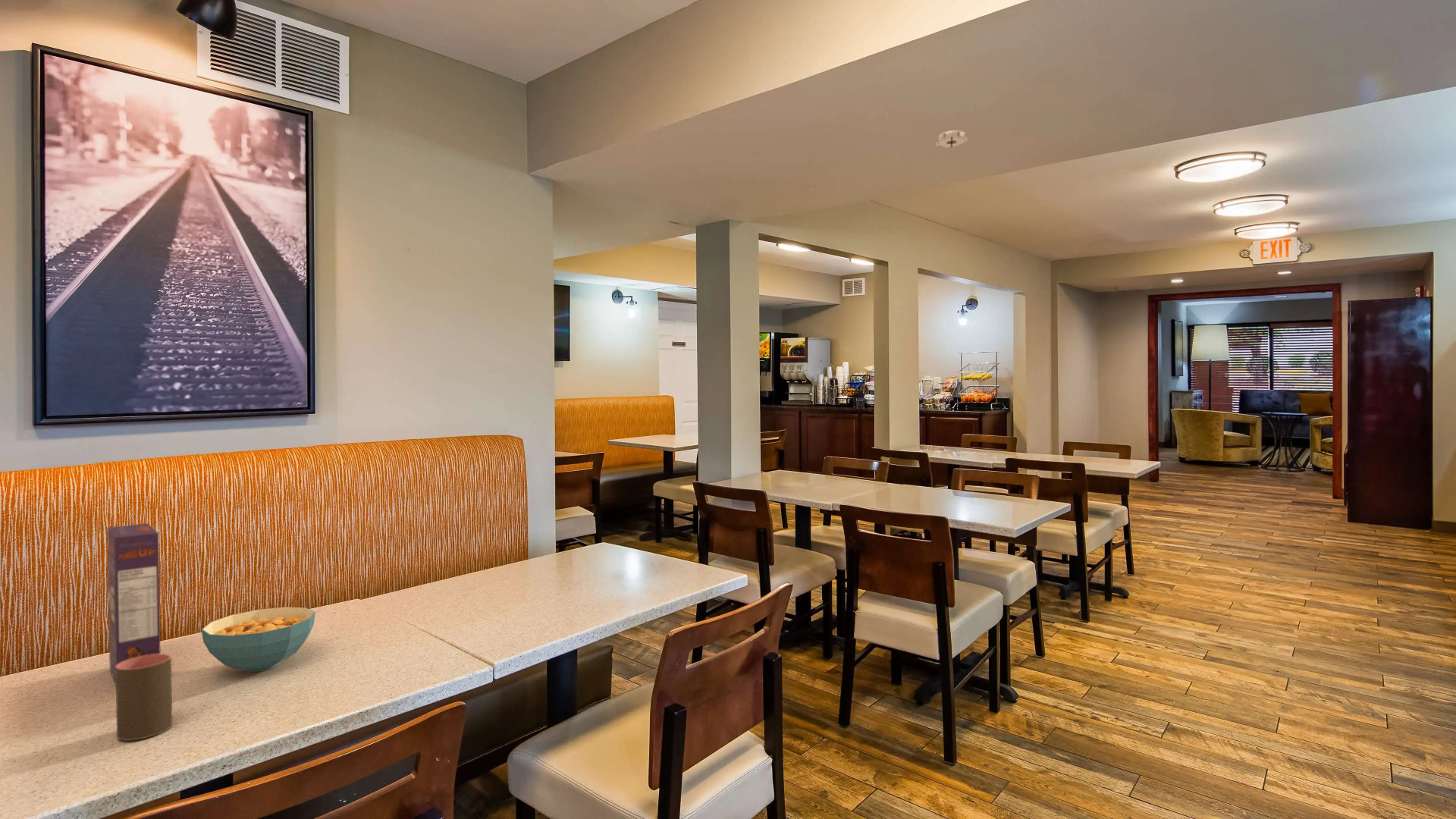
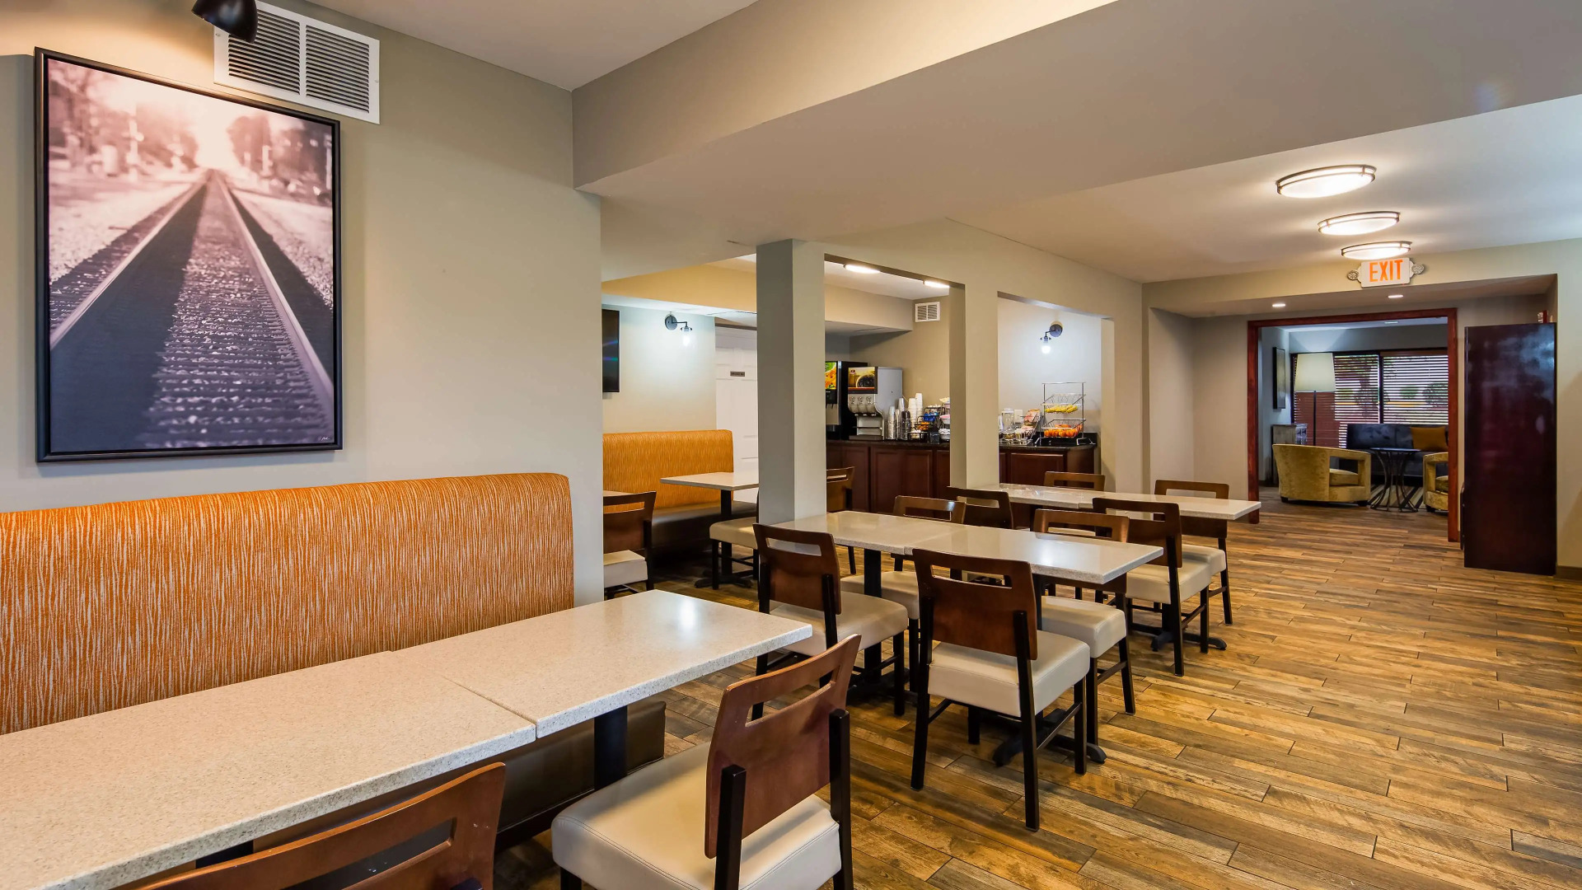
- cereal bowl [200,606,316,673]
- cup [115,653,173,742]
- smoke detector [935,130,968,150]
- cereal box [107,522,161,687]
